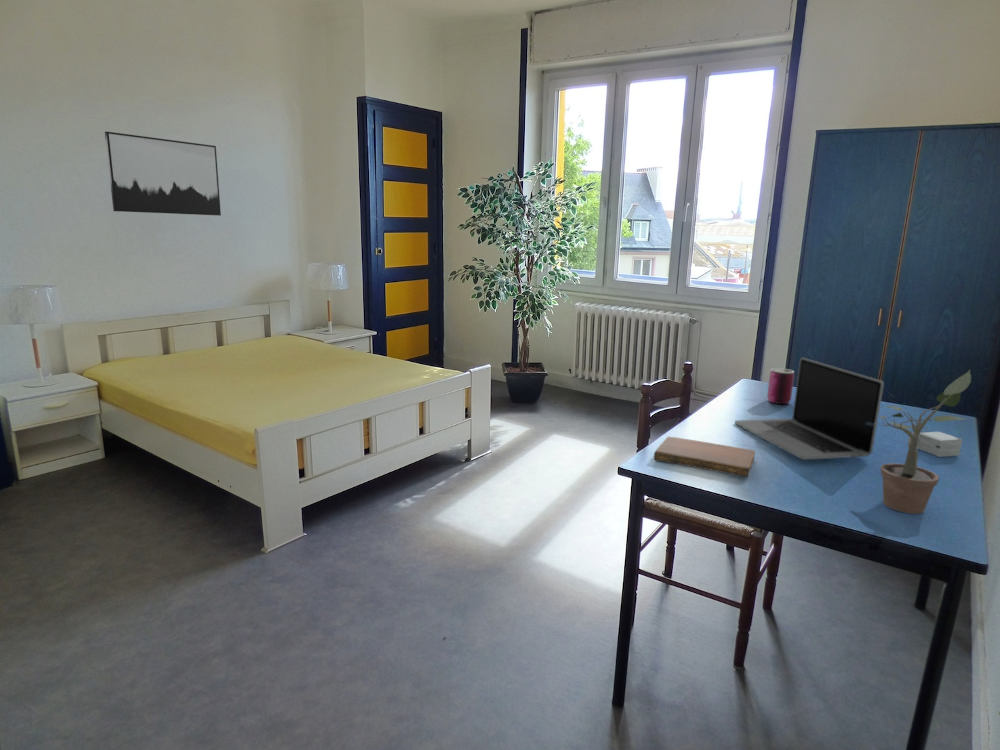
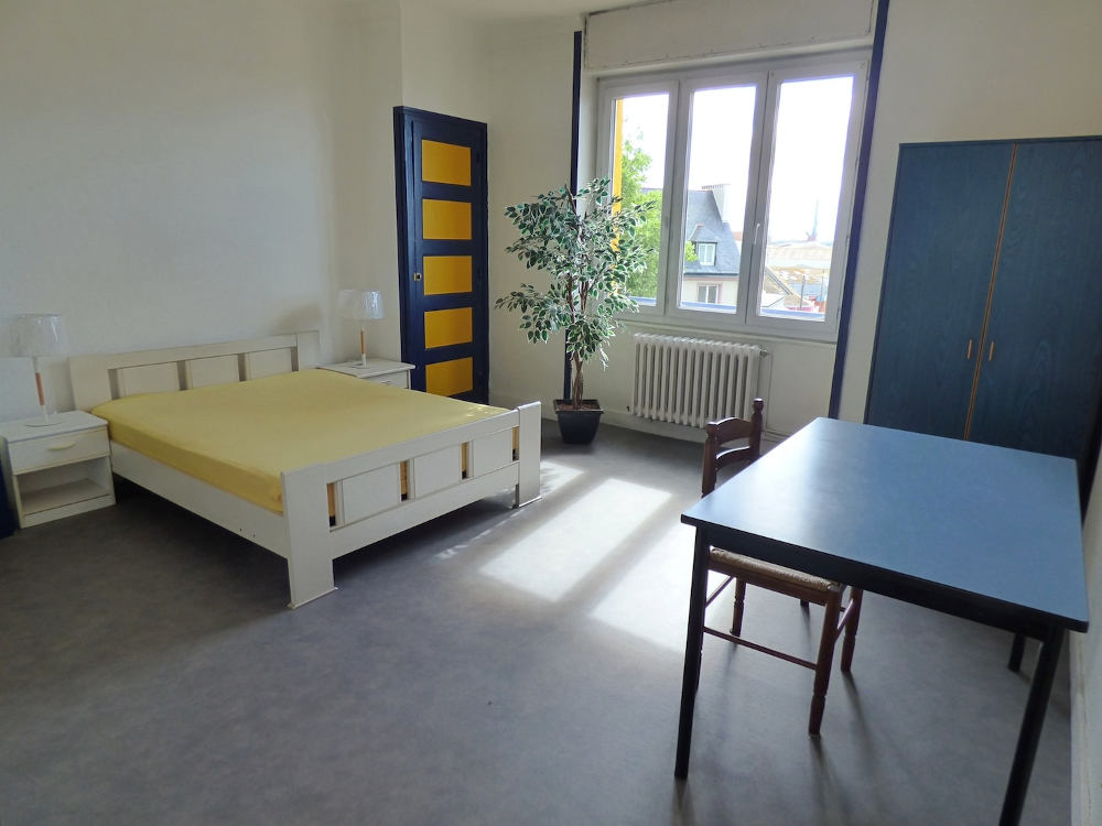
- can [766,367,795,405]
- wall art [104,131,222,217]
- potted plant [866,369,972,515]
- notebook [653,436,756,478]
- laptop [734,357,885,461]
- small box [917,431,963,458]
